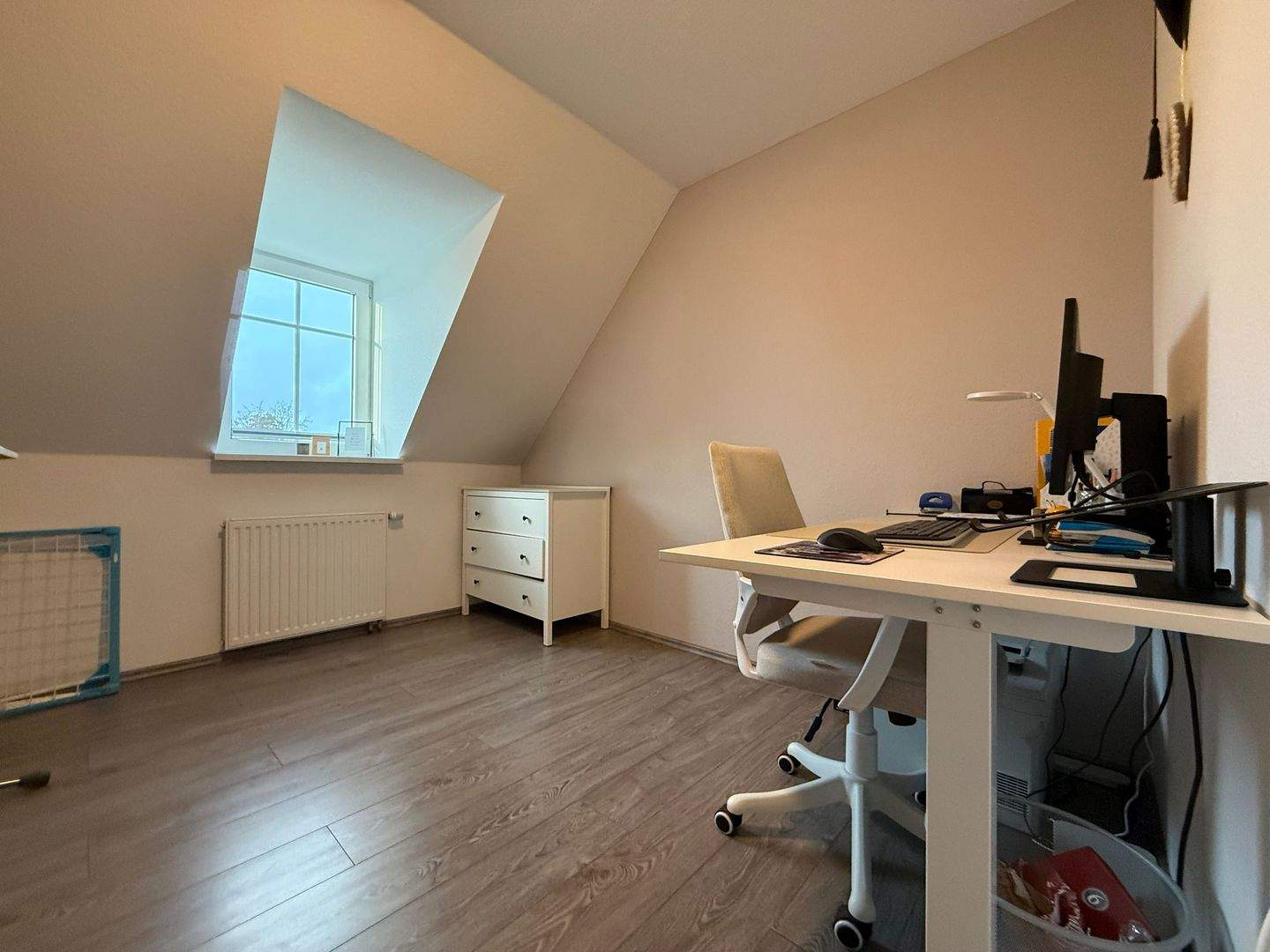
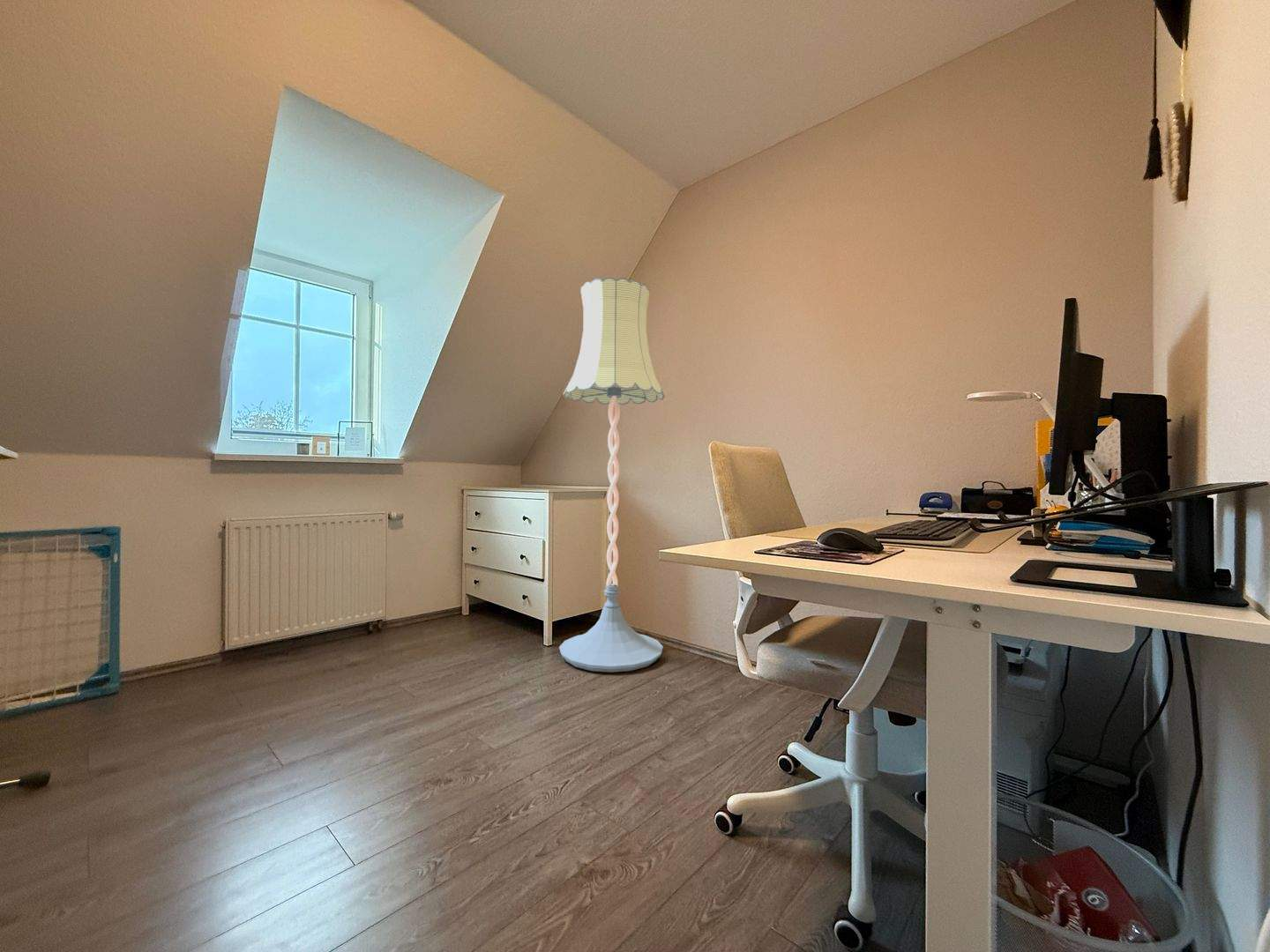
+ floor lamp [558,276,666,673]
